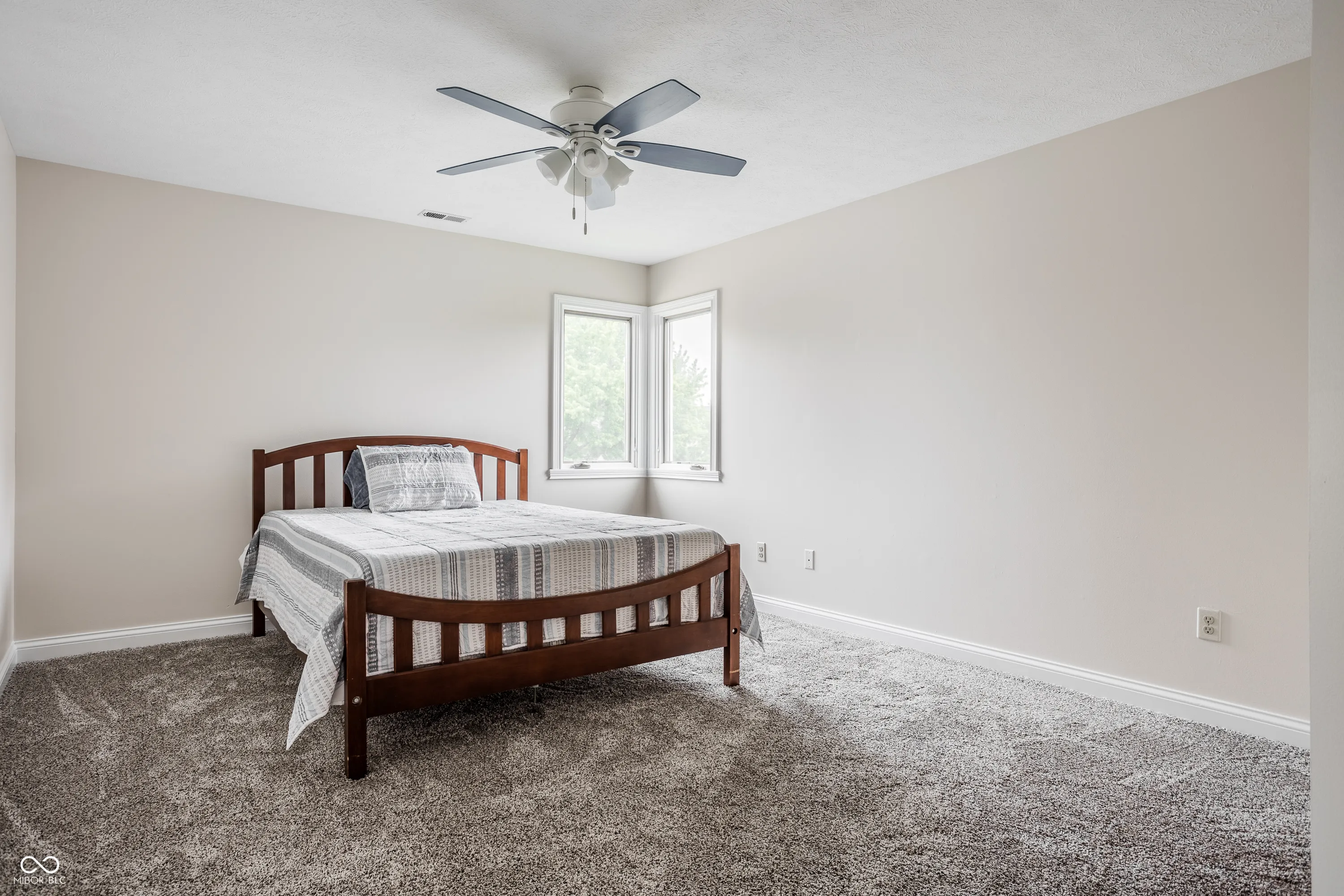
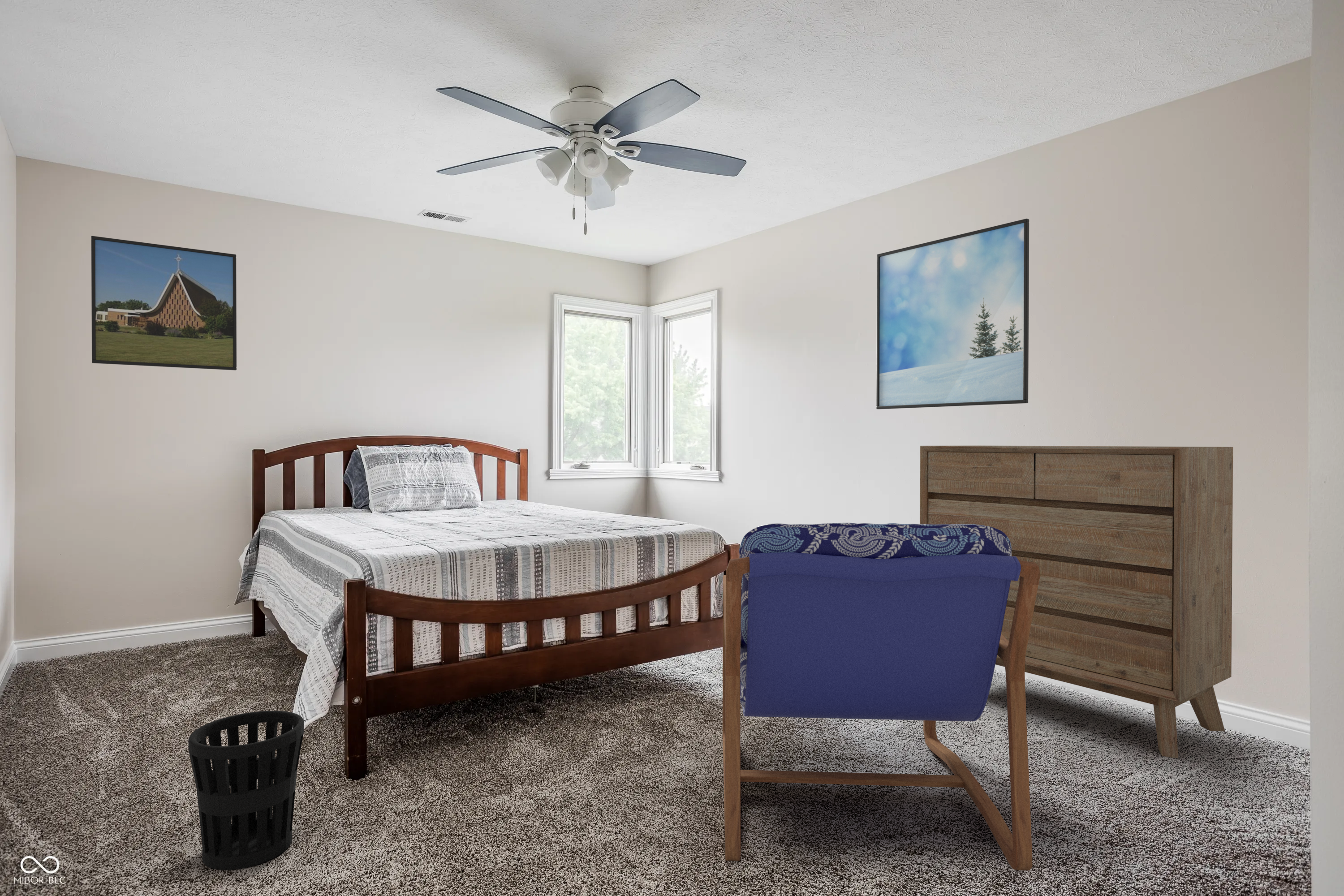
+ armchair [722,522,1040,871]
+ dresser [919,445,1233,759]
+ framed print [876,218,1030,410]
+ wastebasket [188,710,305,870]
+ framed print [91,236,237,371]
